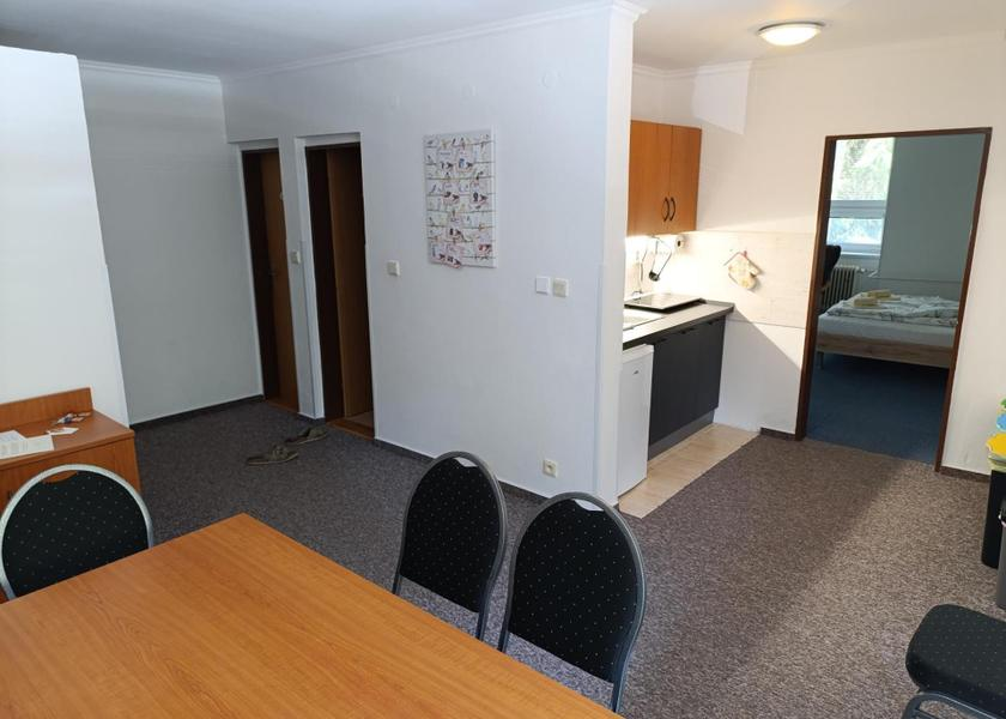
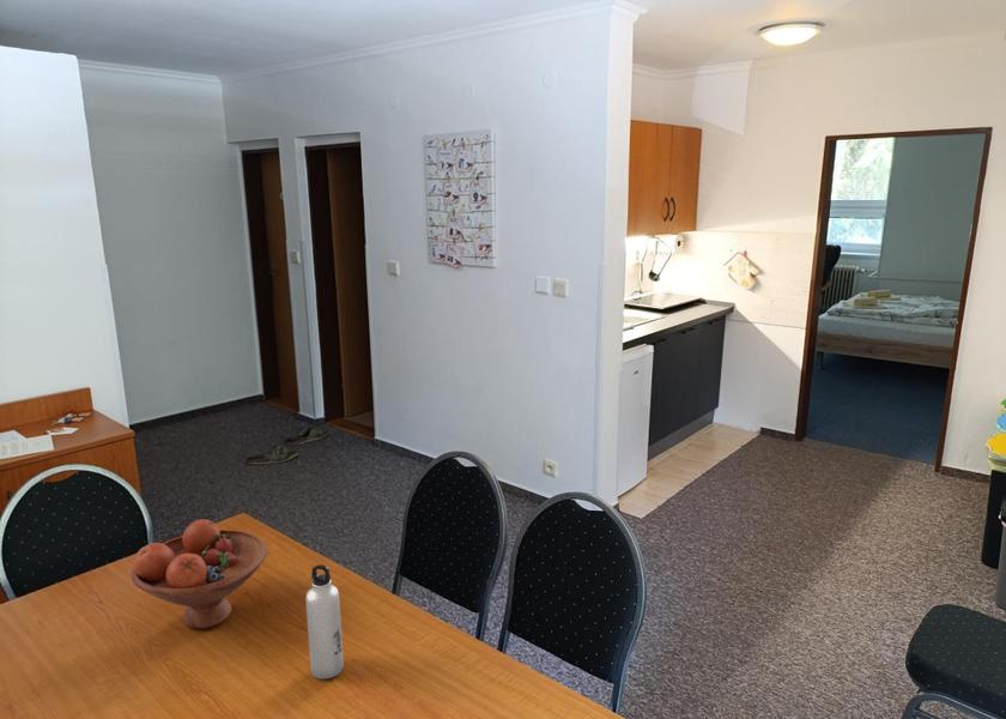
+ fruit bowl [131,518,268,630]
+ water bottle [304,563,345,679]
